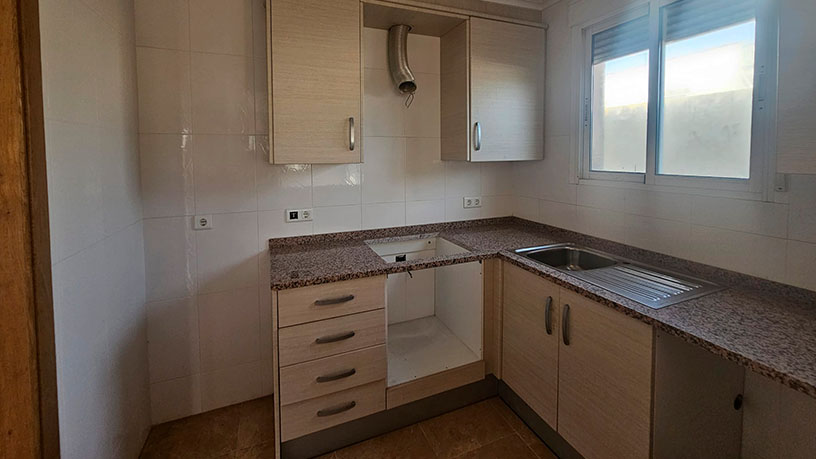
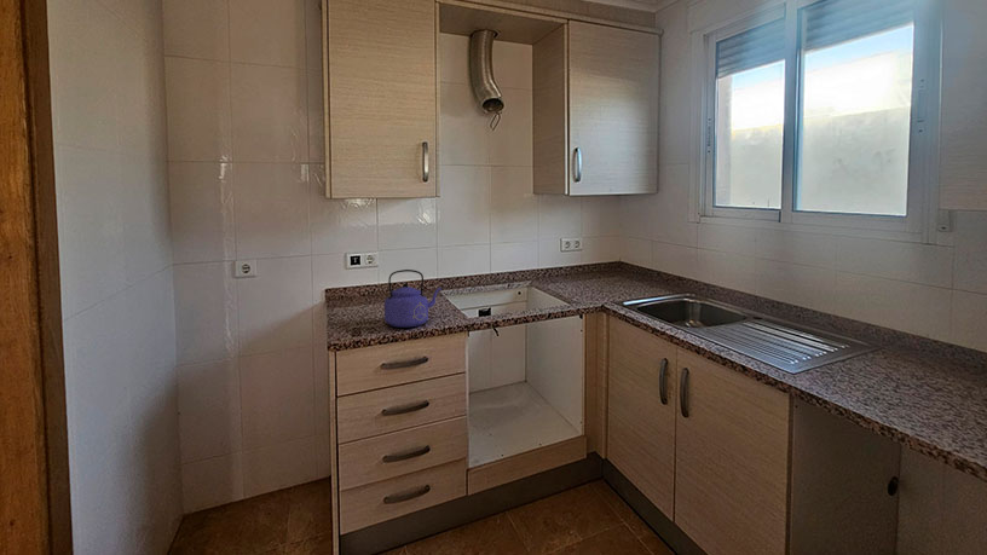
+ kettle [383,268,443,329]
